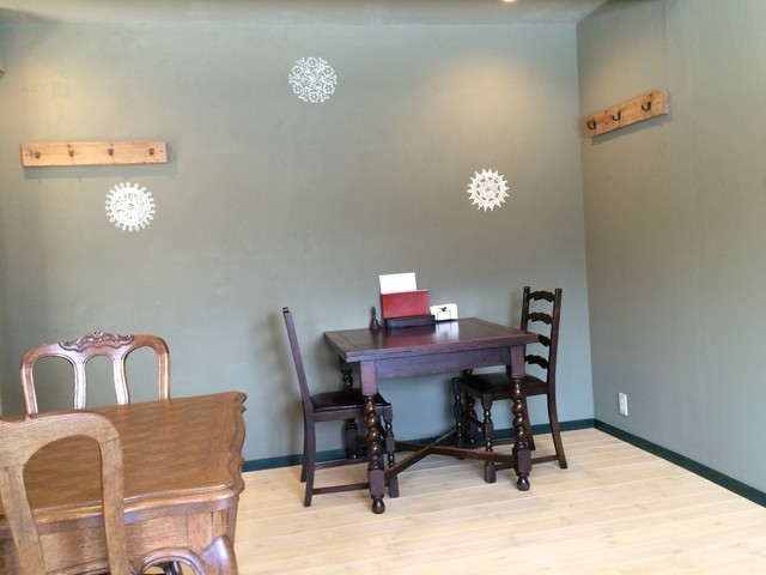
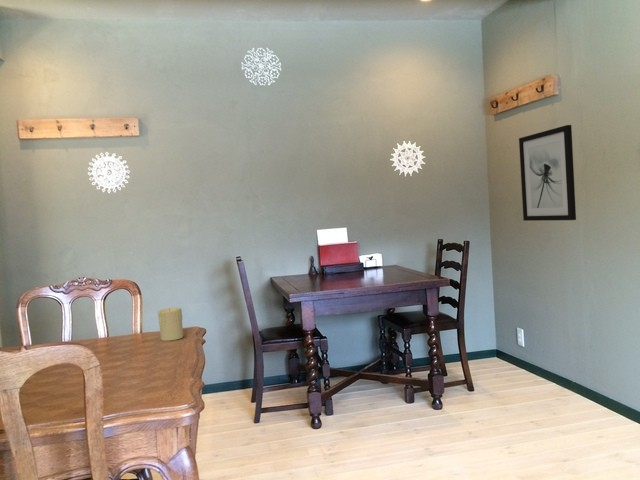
+ wall art [518,124,577,222]
+ candle [157,307,184,342]
